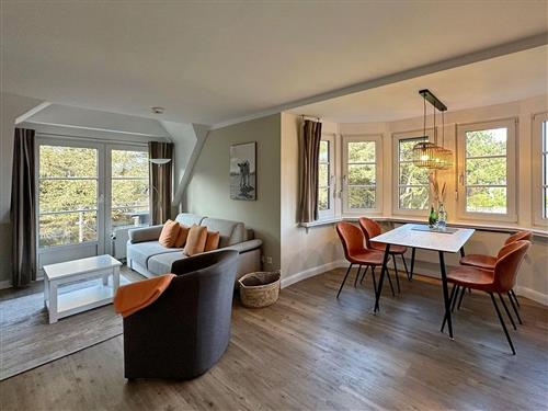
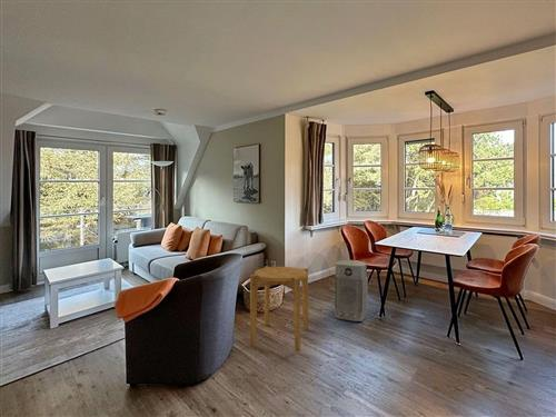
+ air purifier [334,259,369,322]
+ side table [249,265,309,353]
